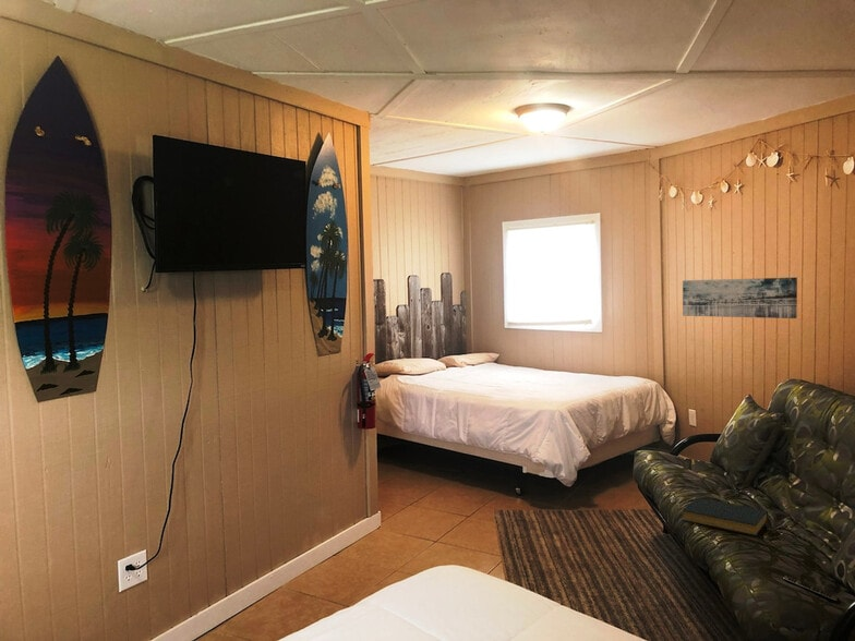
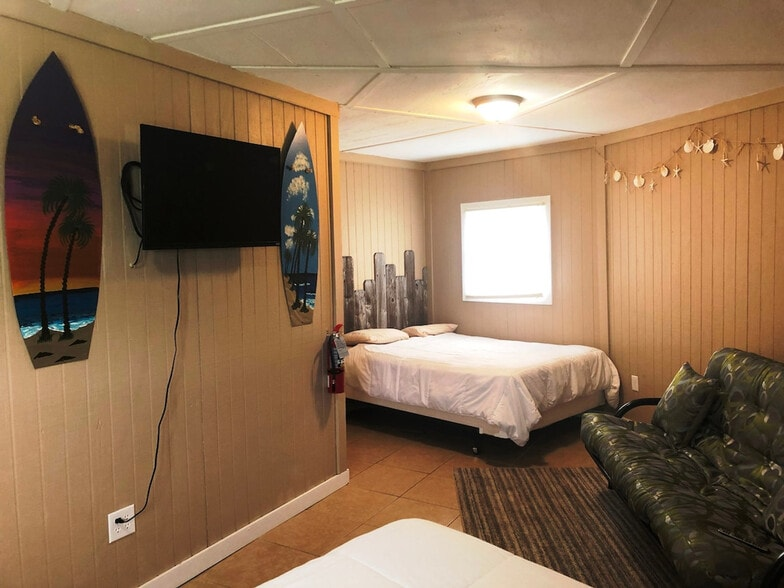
- hardback book [681,497,769,537]
- wall art [682,277,798,319]
